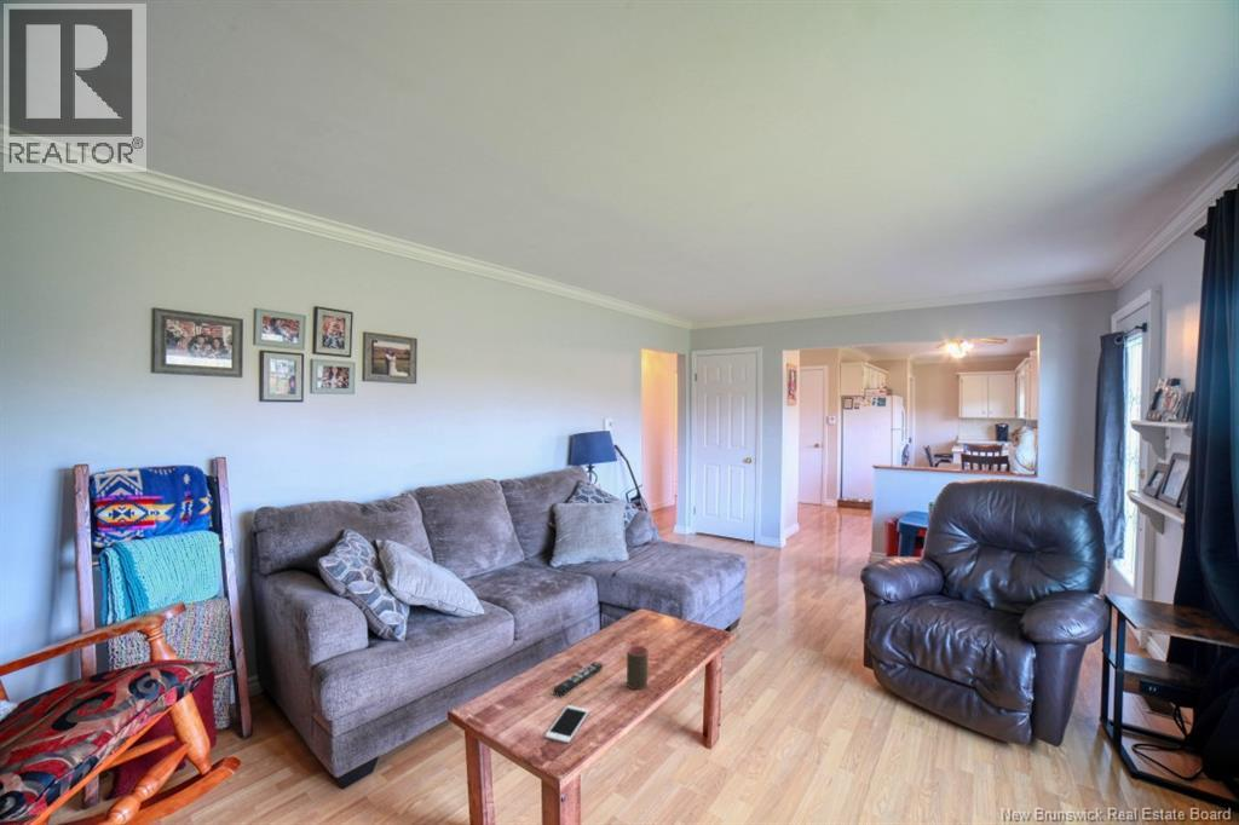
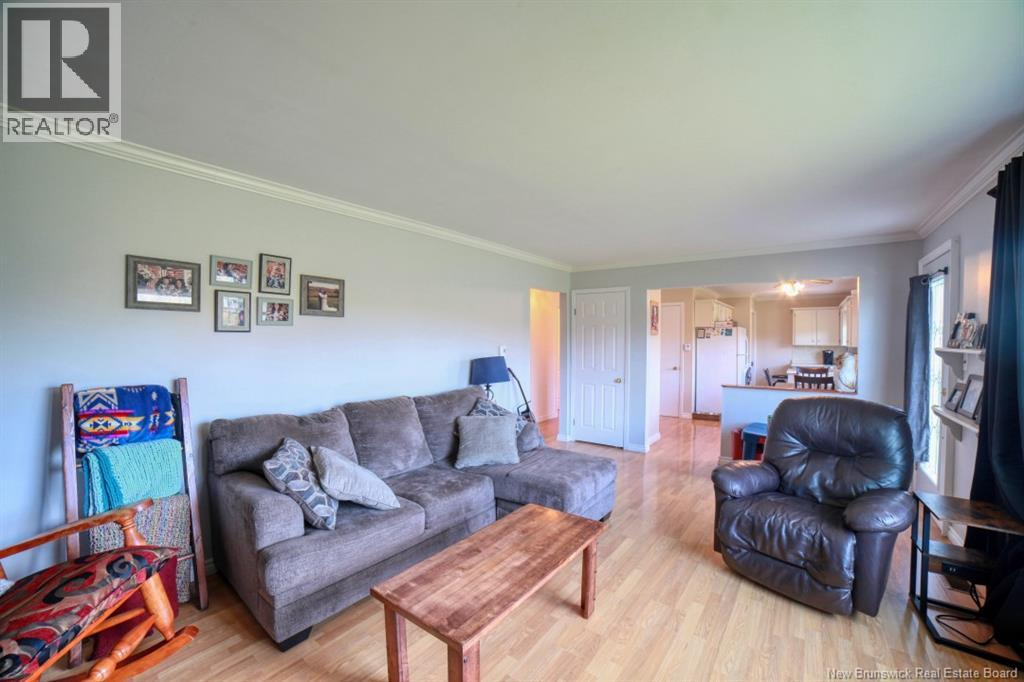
- cup [626,644,650,691]
- cell phone [544,704,590,744]
- remote control [552,660,604,698]
